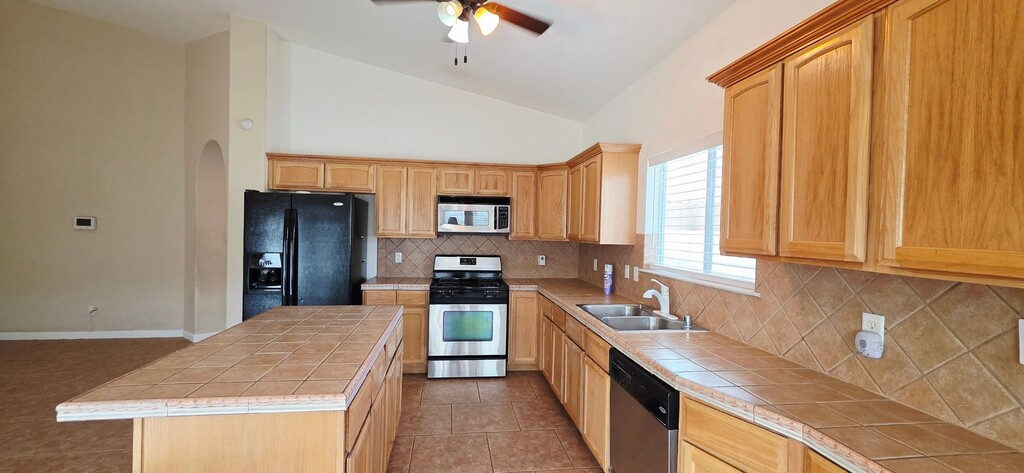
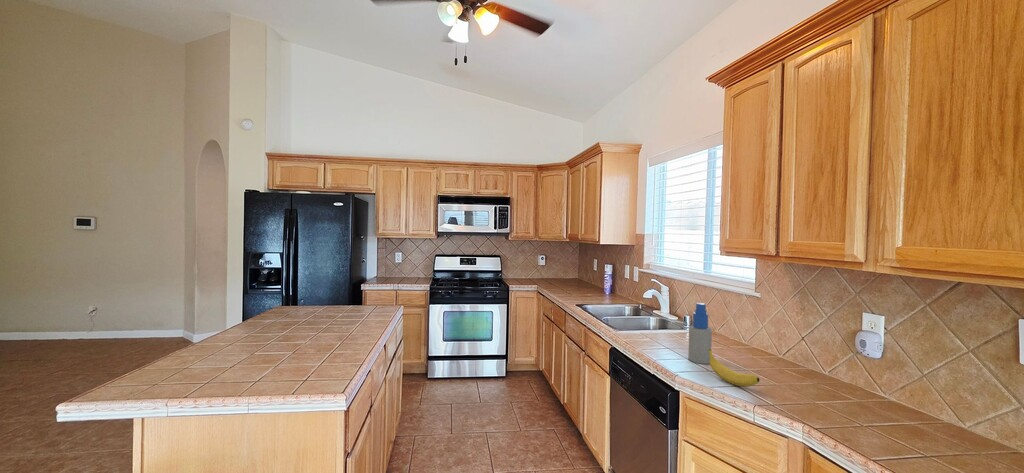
+ spray bottle [687,302,713,365]
+ fruit [708,349,760,387]
